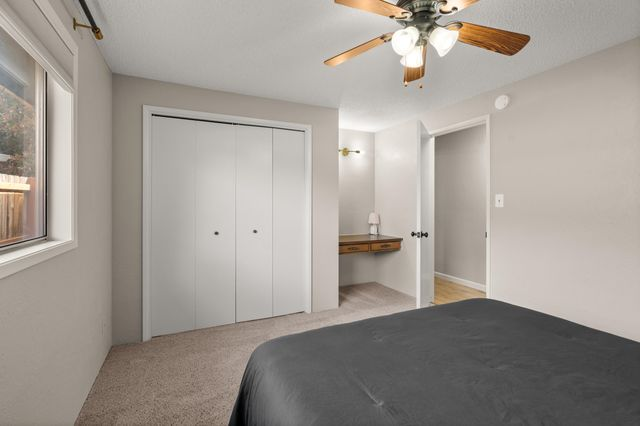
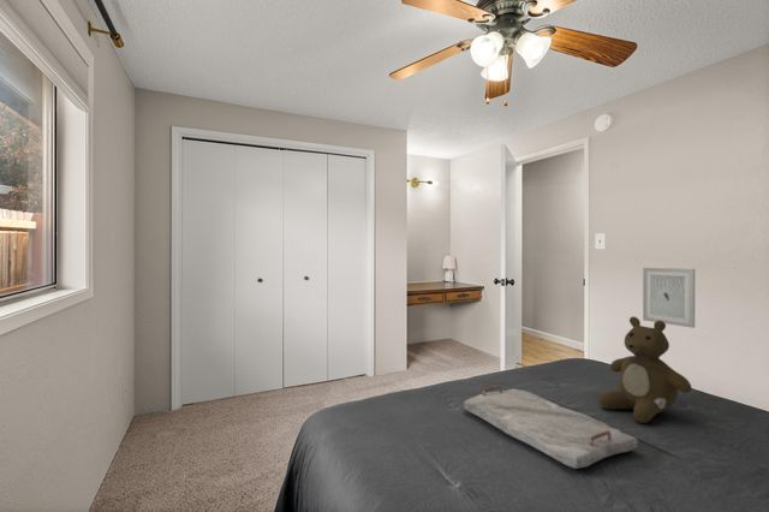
+ wall art [642,267,696,329]
+ teddy bear [597,315,693,424]
+ serving tray [463,385,639,470]
